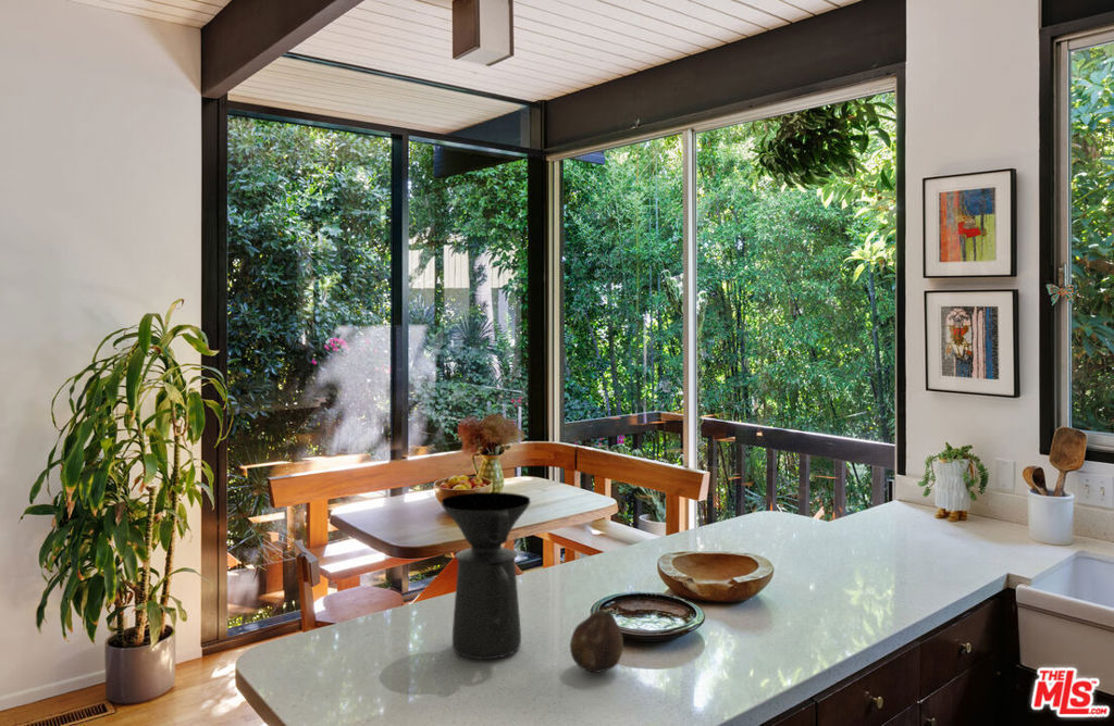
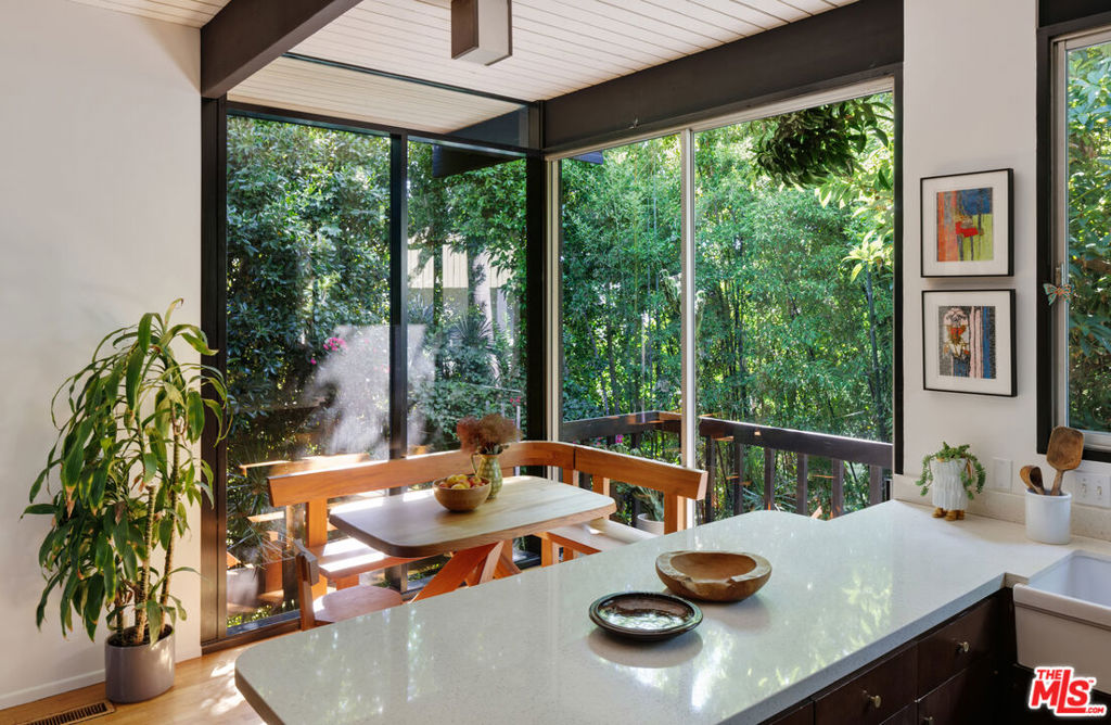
- coffee maker [441,491,532,660]
- fruit [569,609,624,674]
